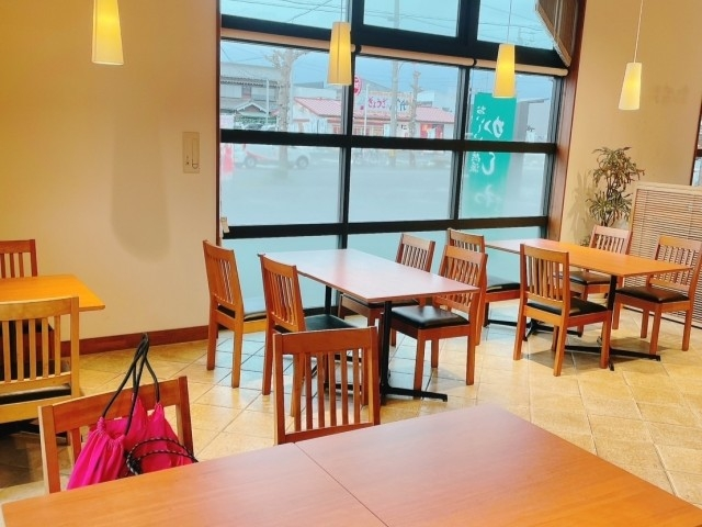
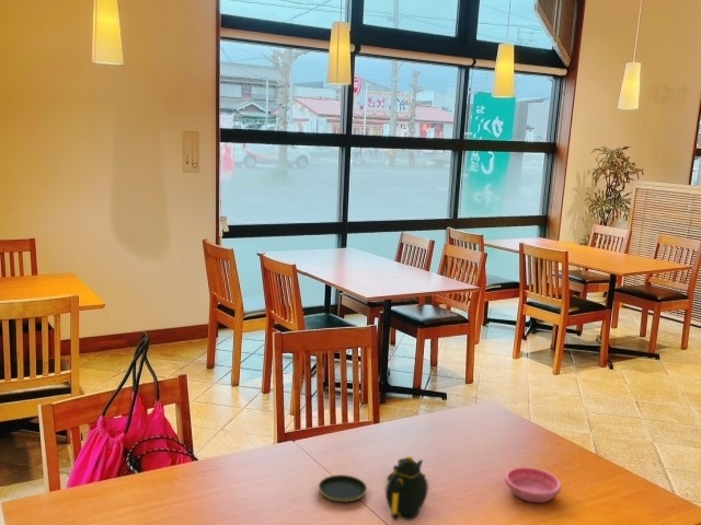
+ saucer [504,466,563,503]
+ teapot [318,455,429,522]
